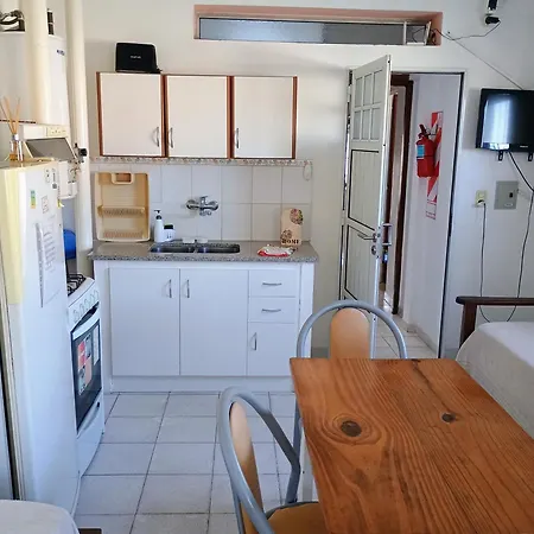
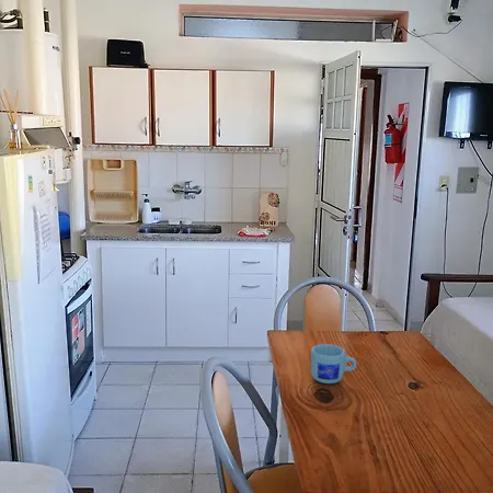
+ mug [310,343,357,385]
